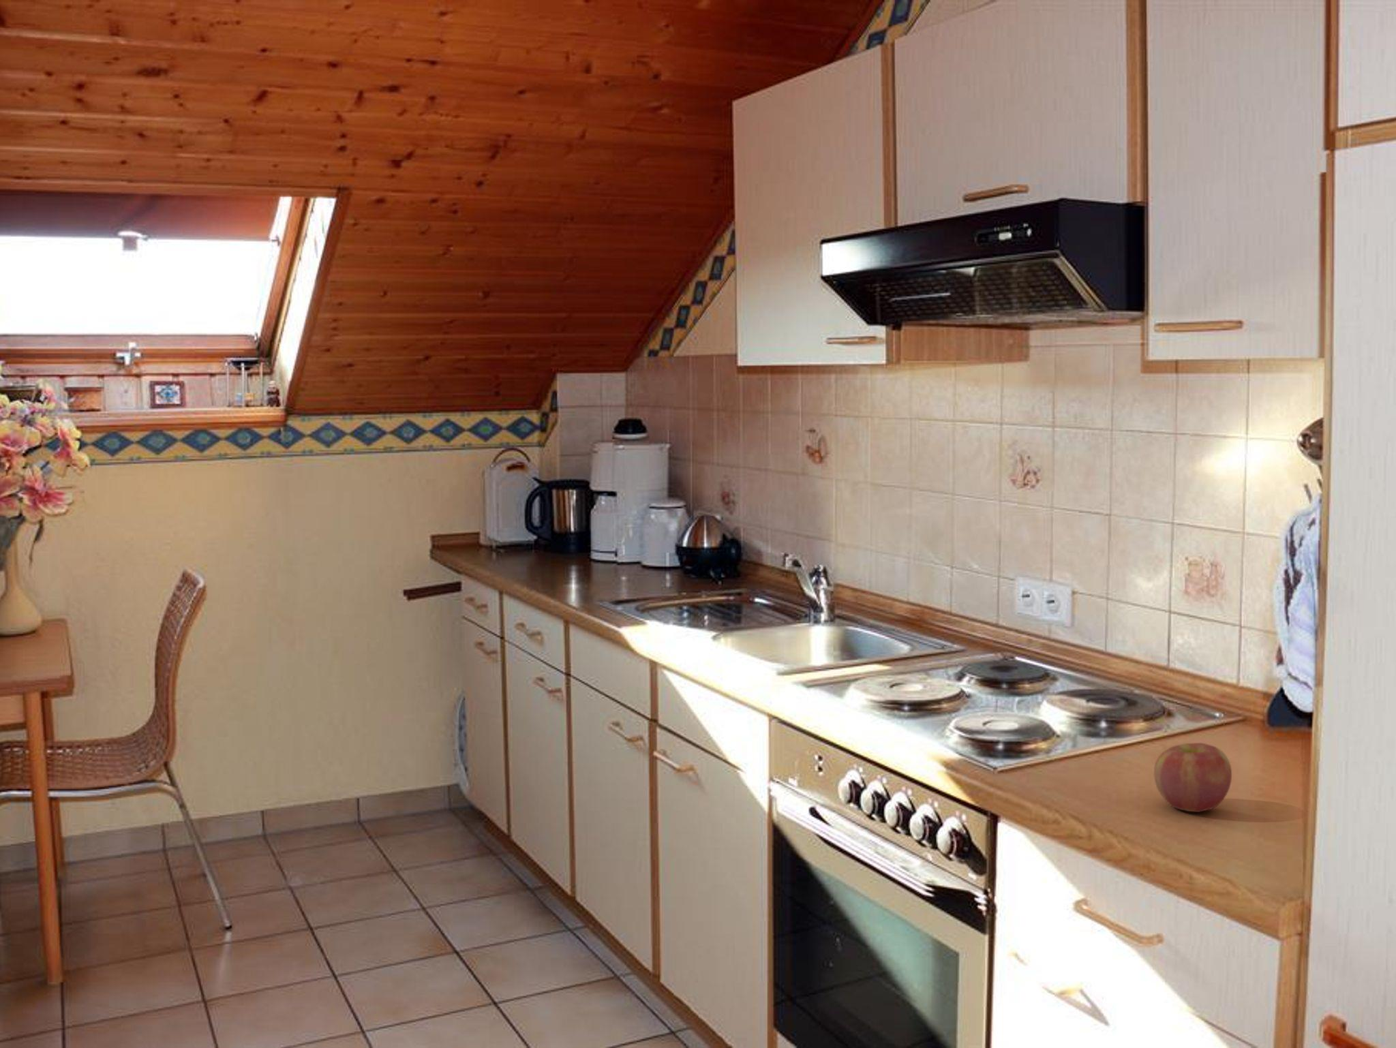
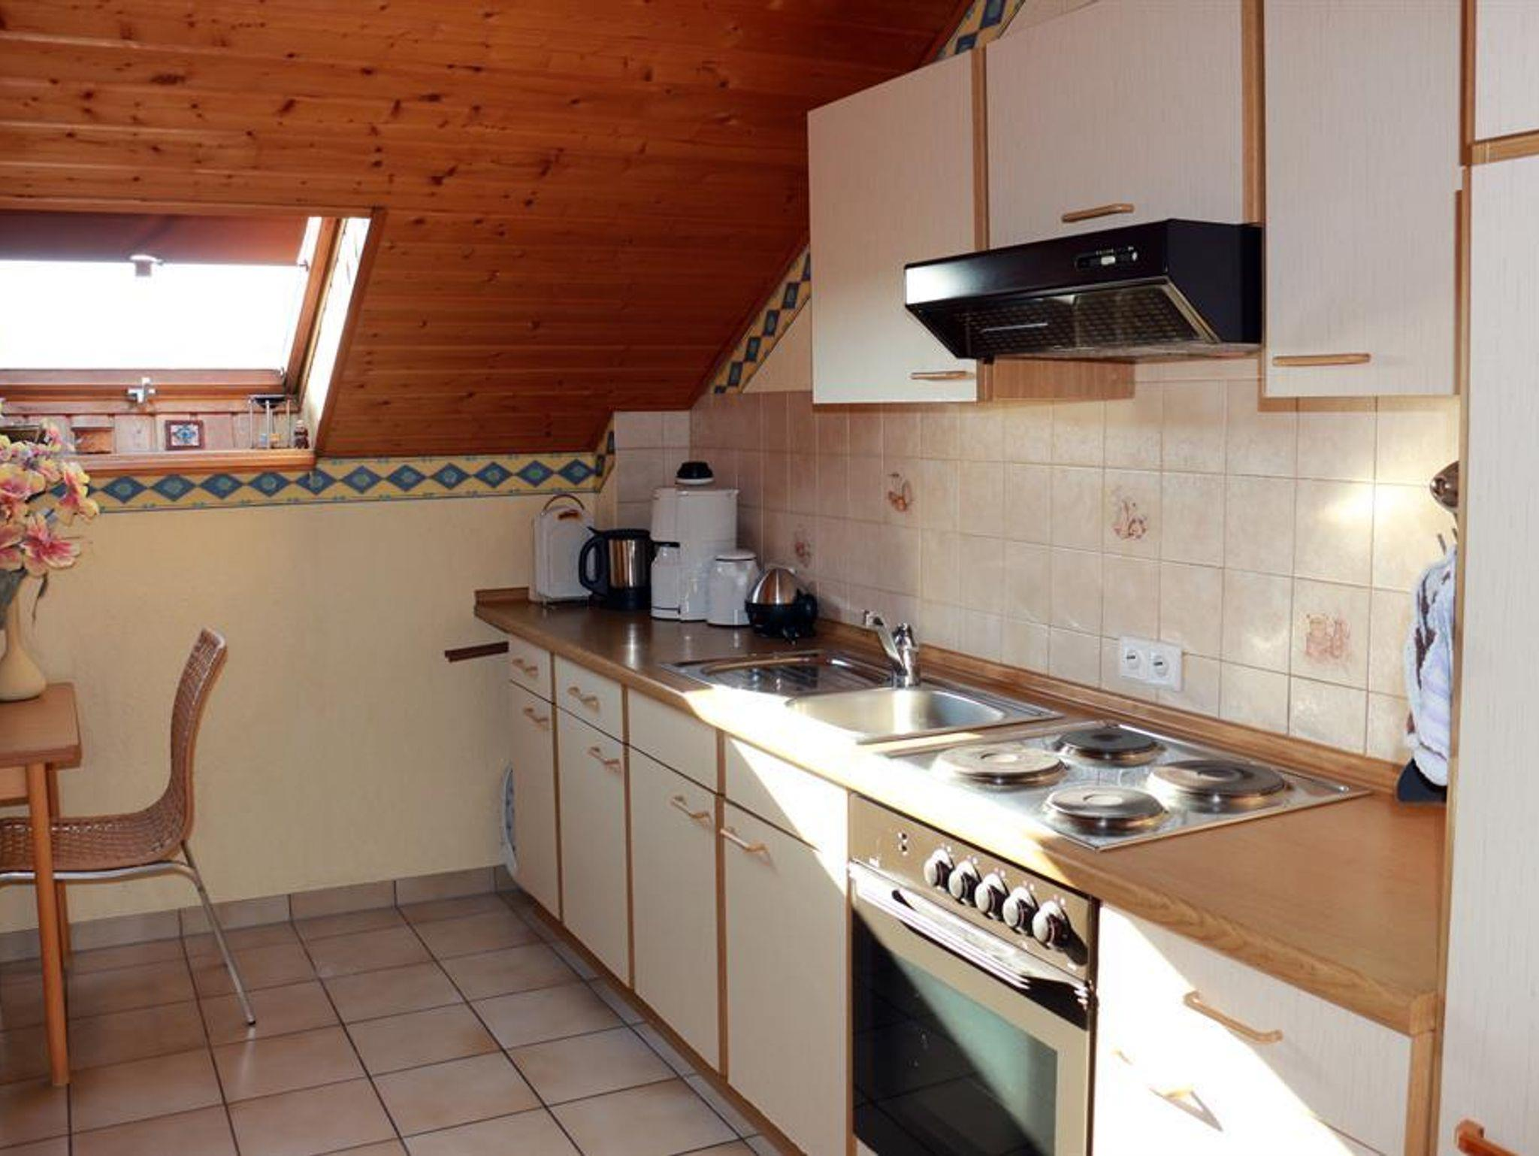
- apple [1154,742,1232,812]
